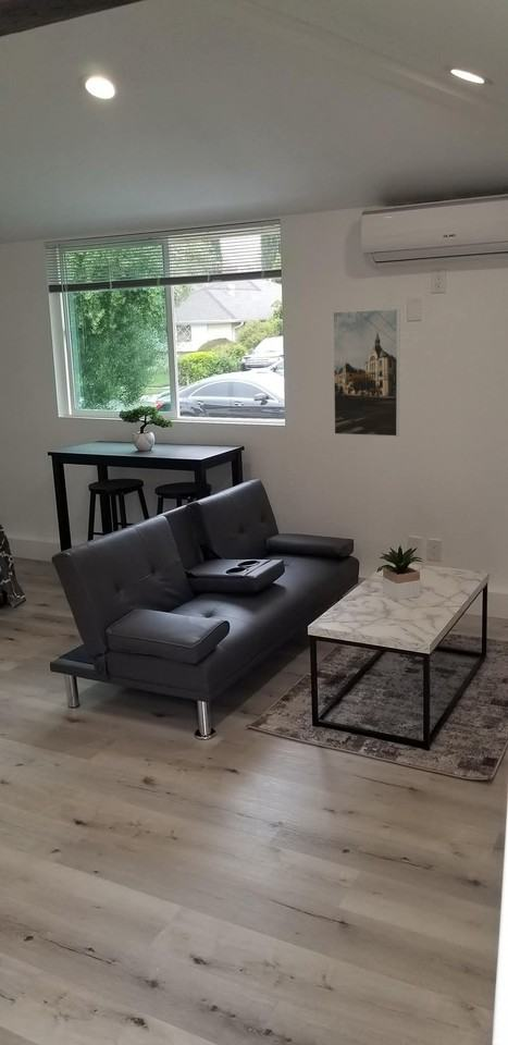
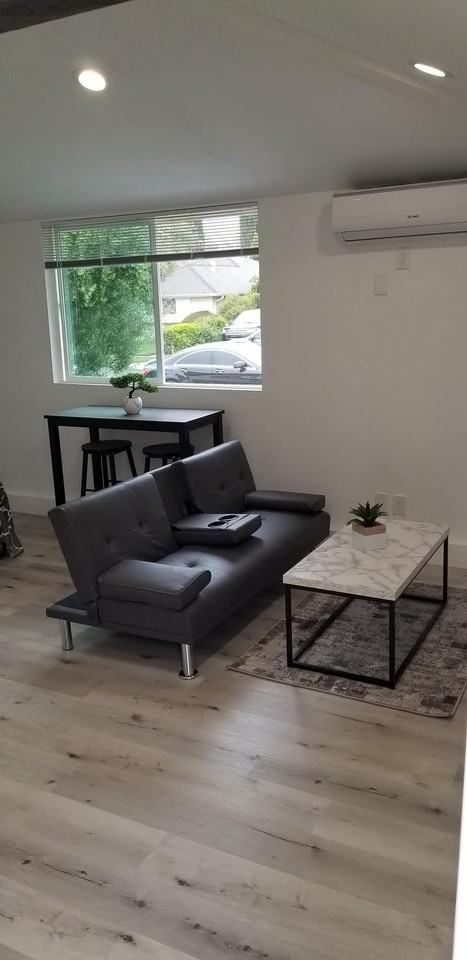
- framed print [332,308,400,438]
